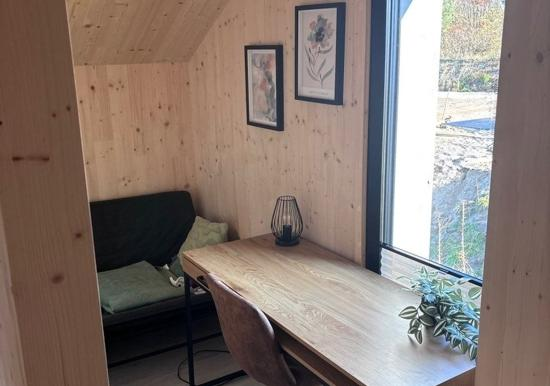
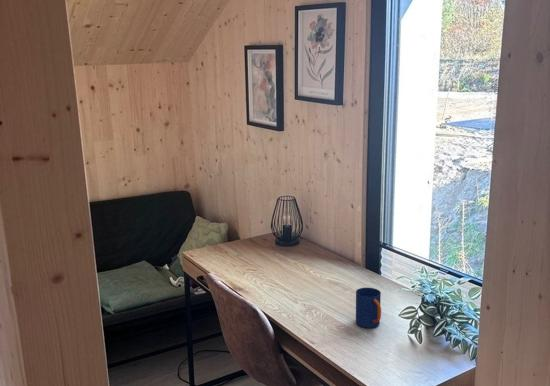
+ mug [355,287,382,329]
